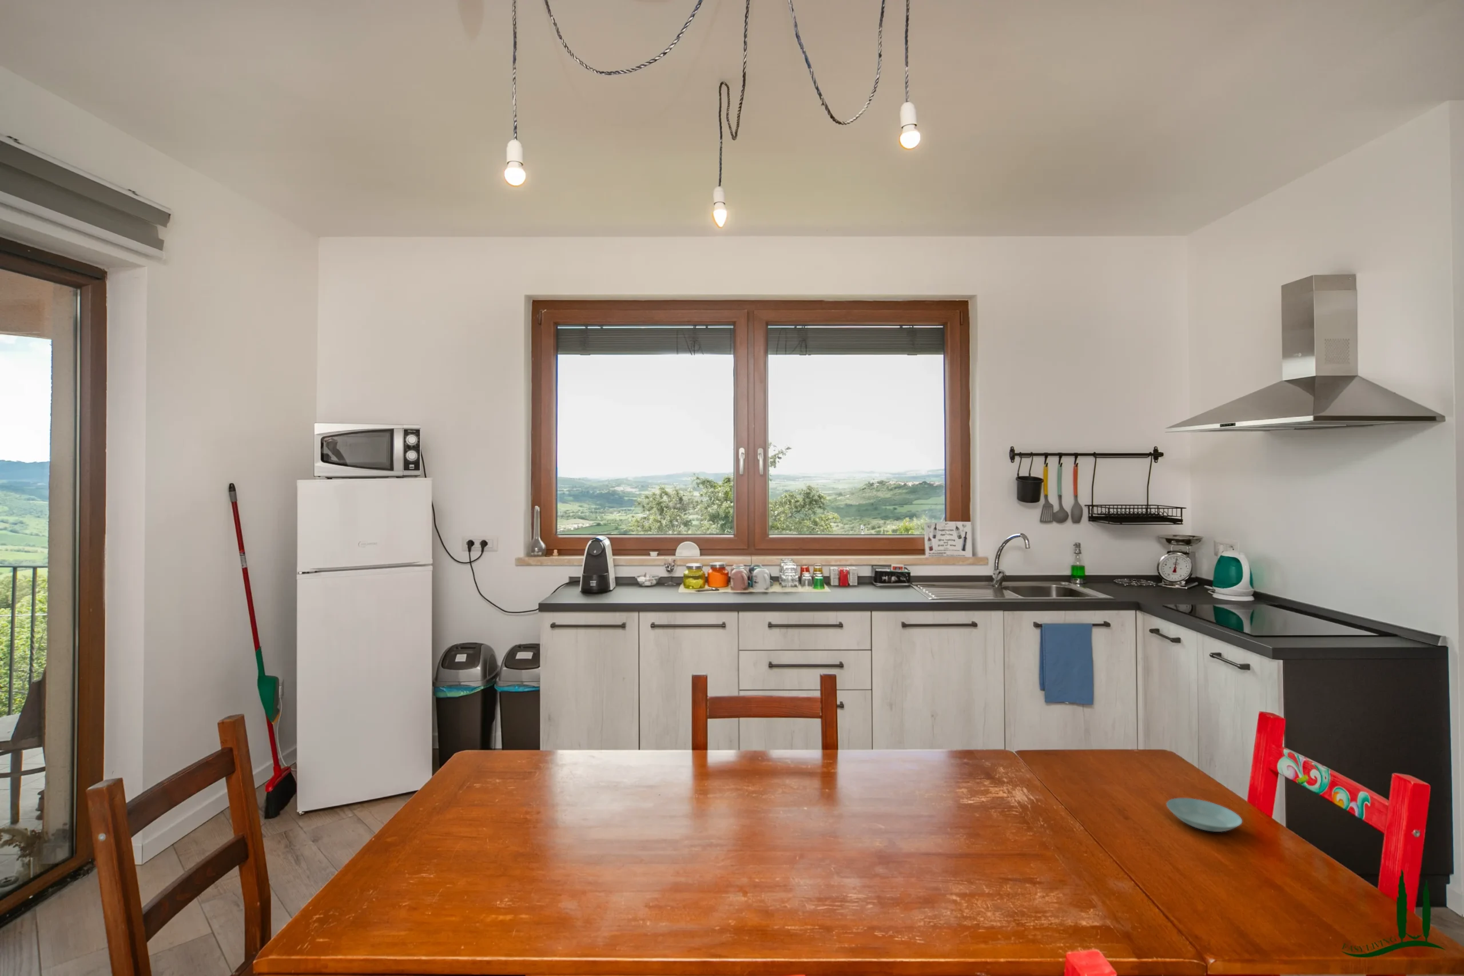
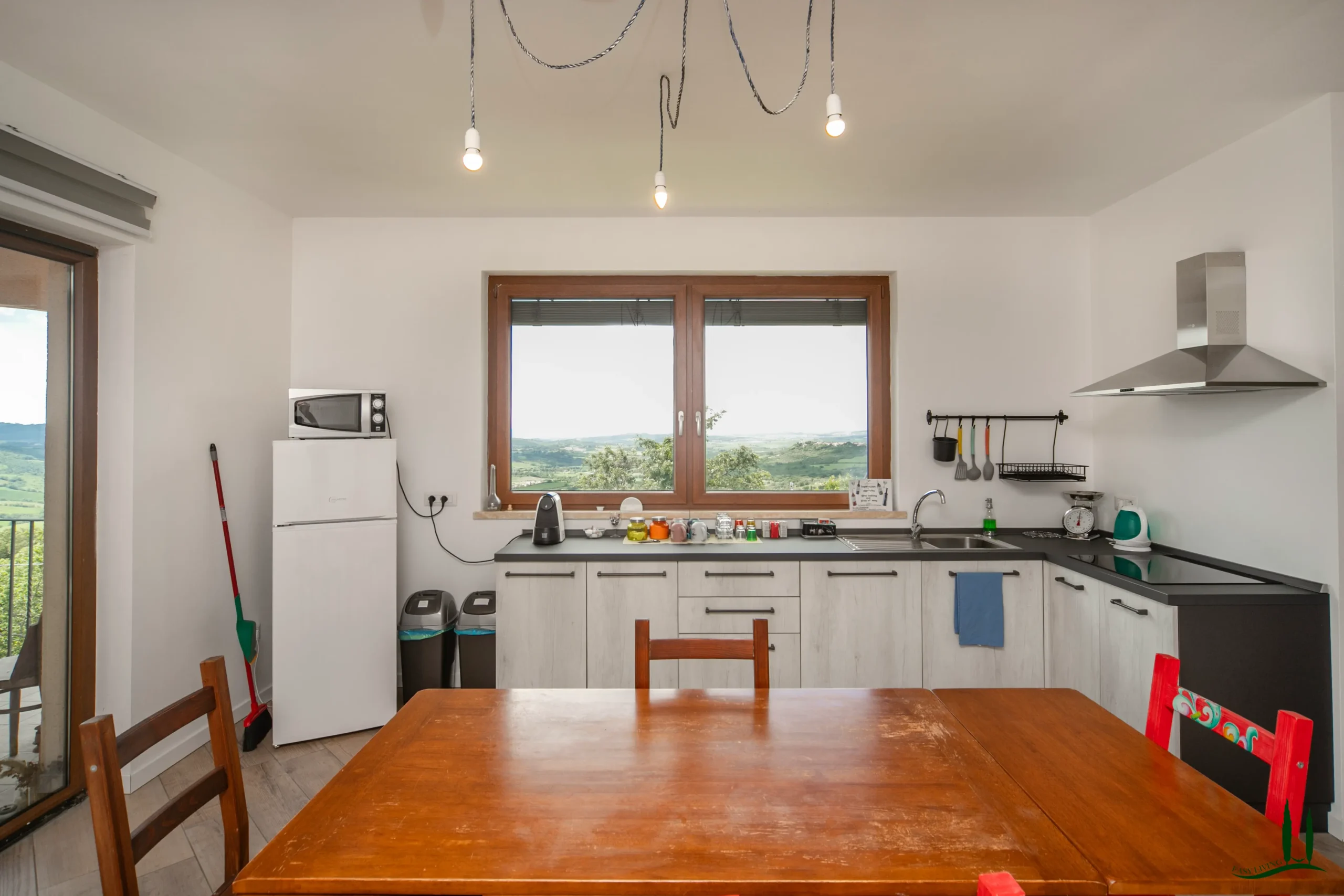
- saucer [1166,797,1243,832]
